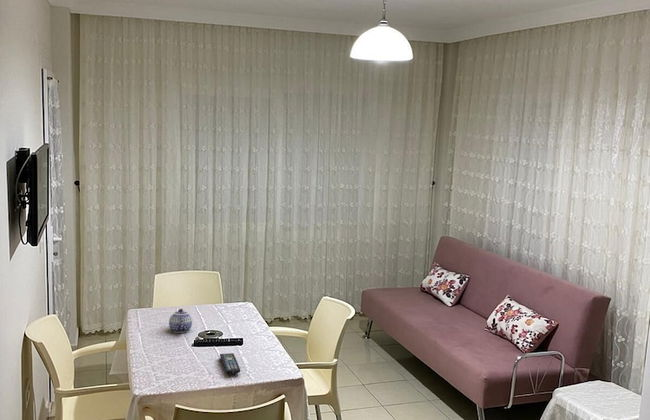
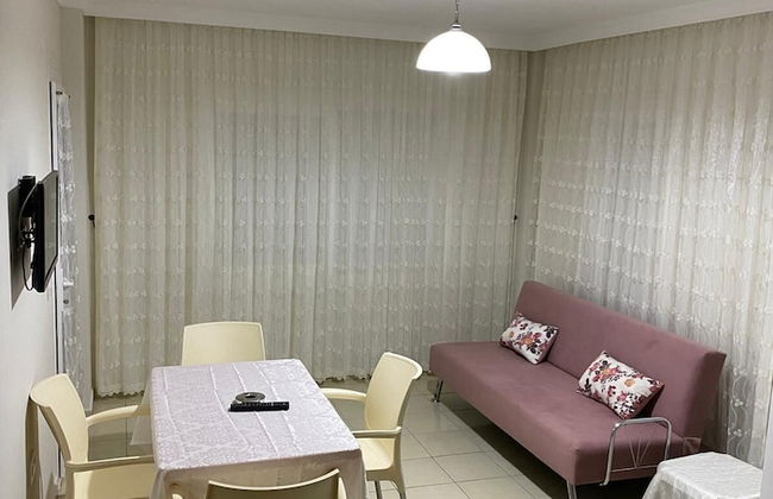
- teapot [168,308,193,334]
- remote control [219,352,241,375]
